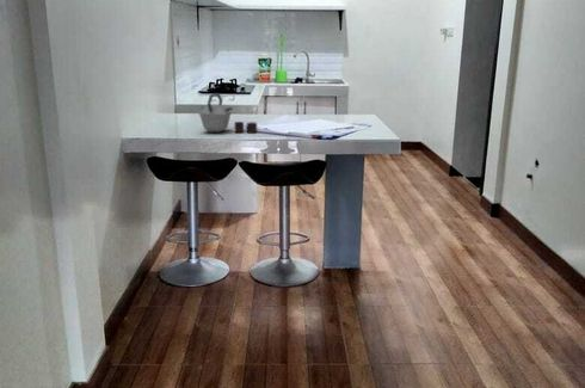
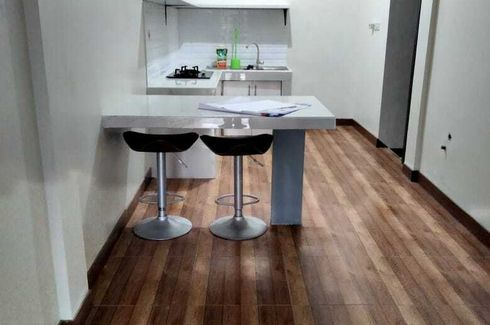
- kettle [198,92,258,135]
